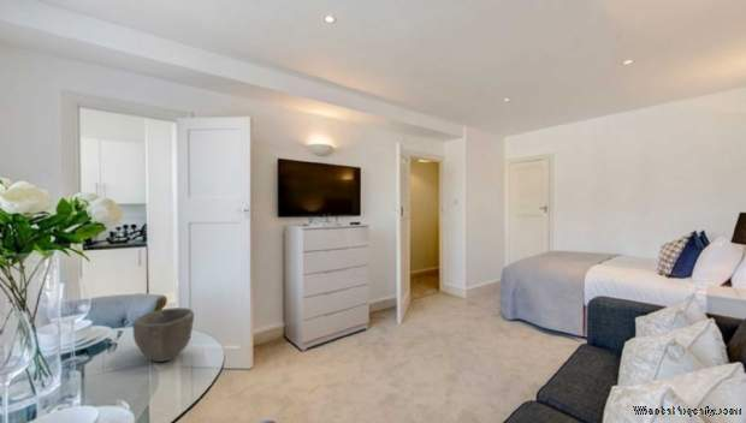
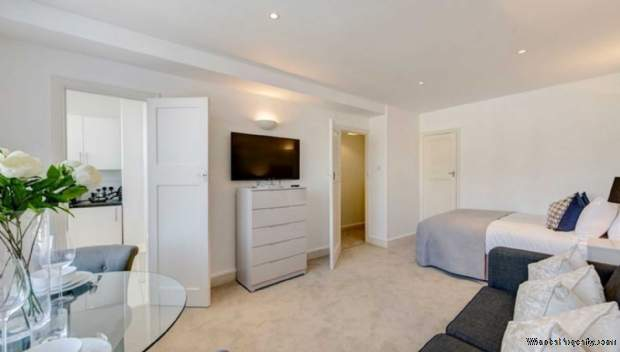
- bowl [131,306,195,363]
